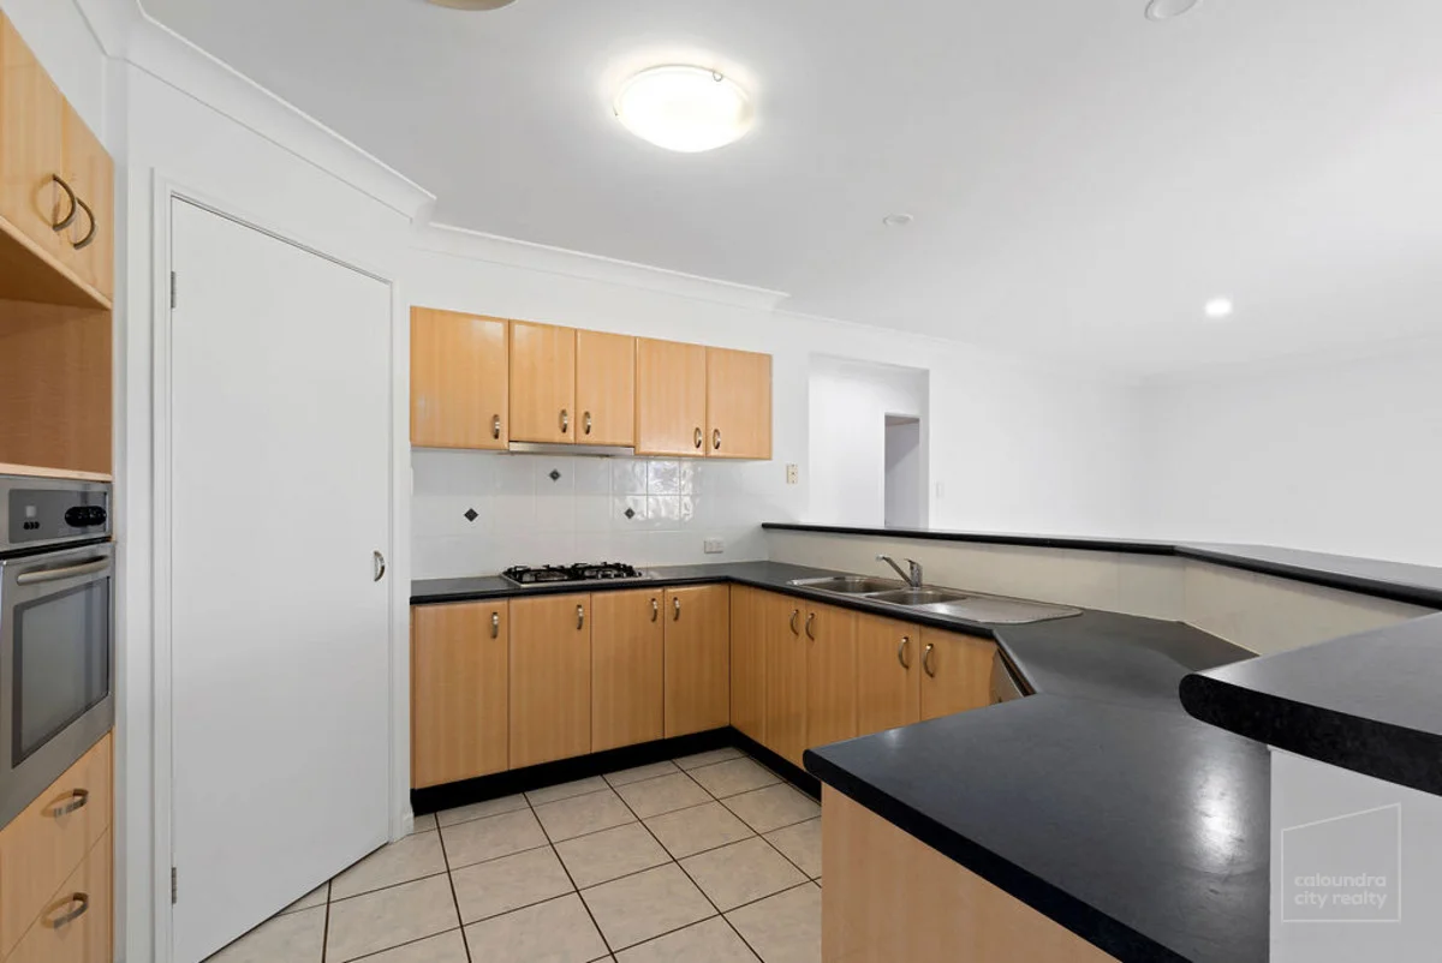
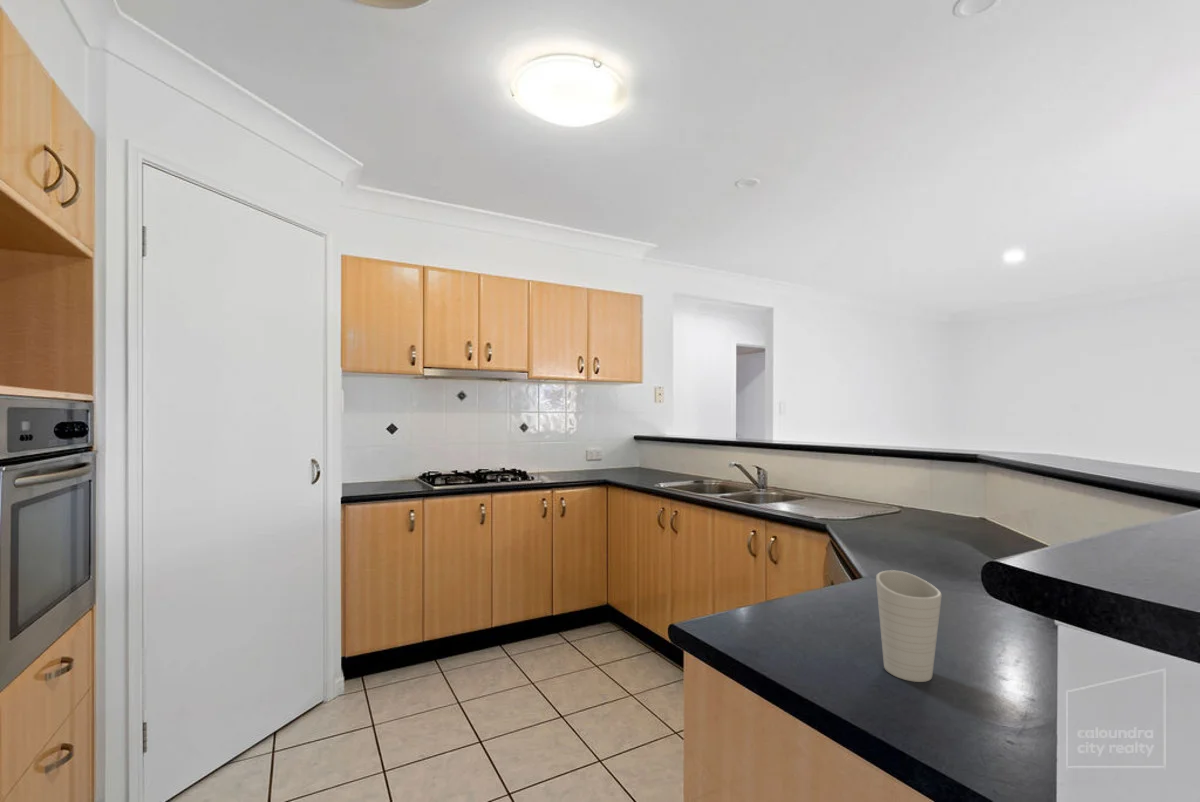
+ cup [875,569,943,683]
